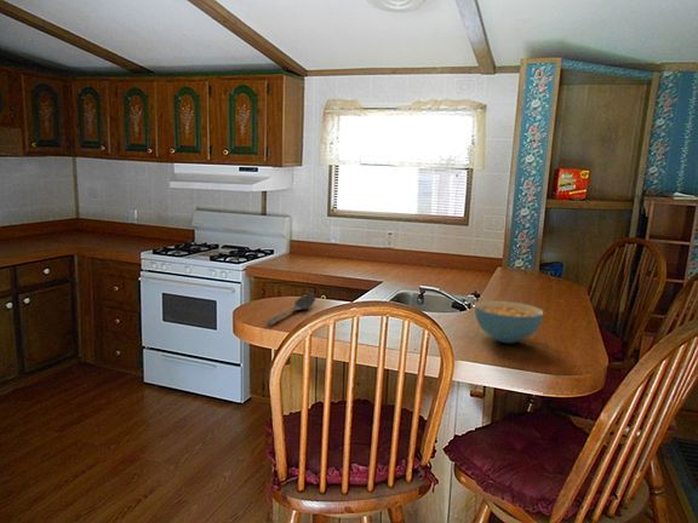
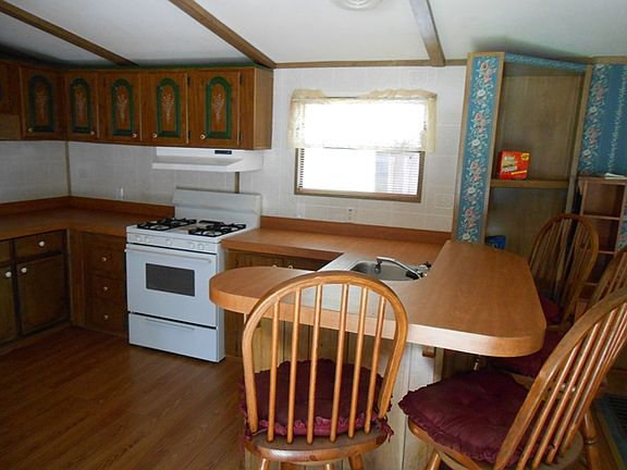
- stirrer [265,292,316,326]
- cereal bowl [474,300,544,344]
